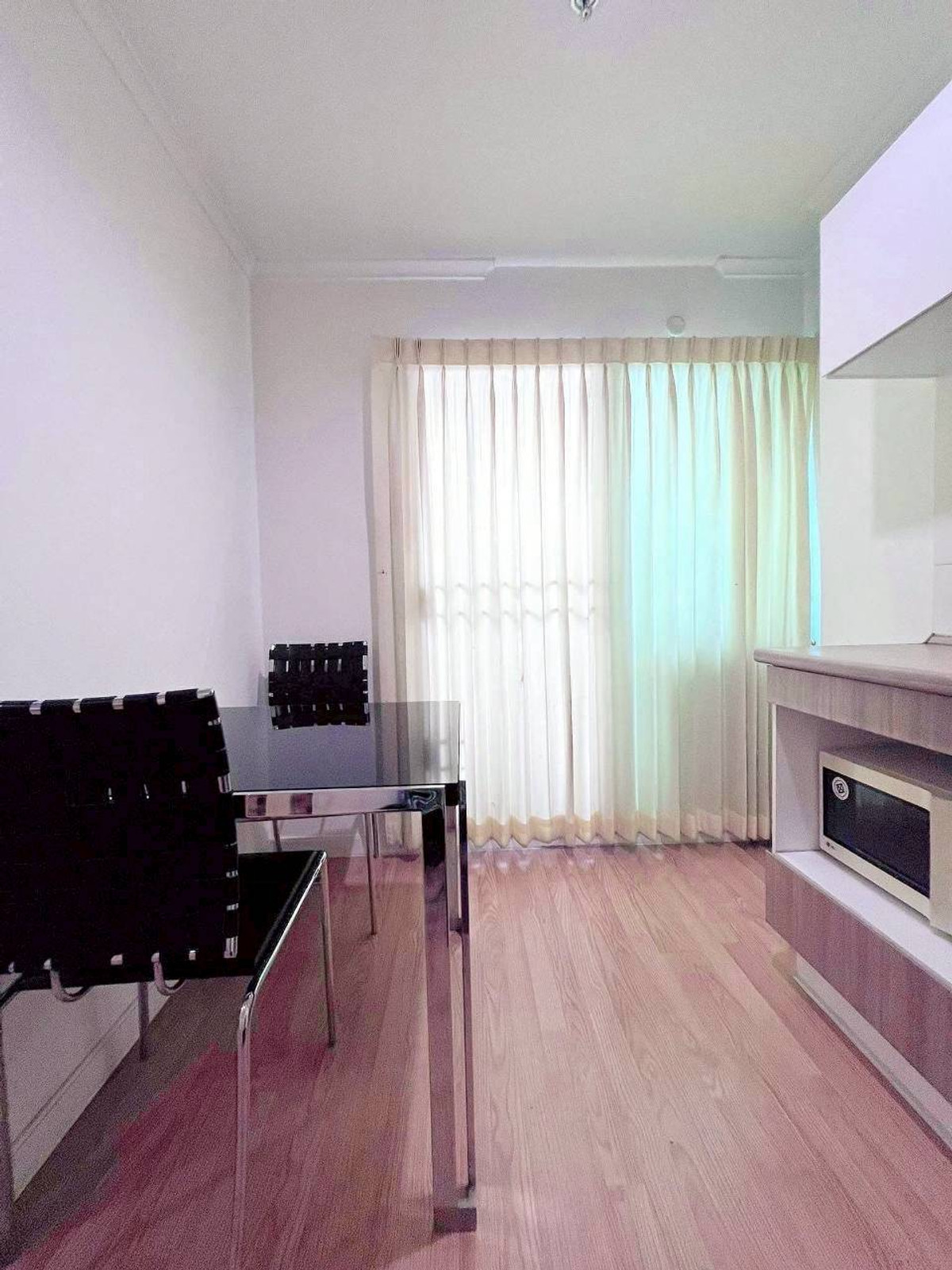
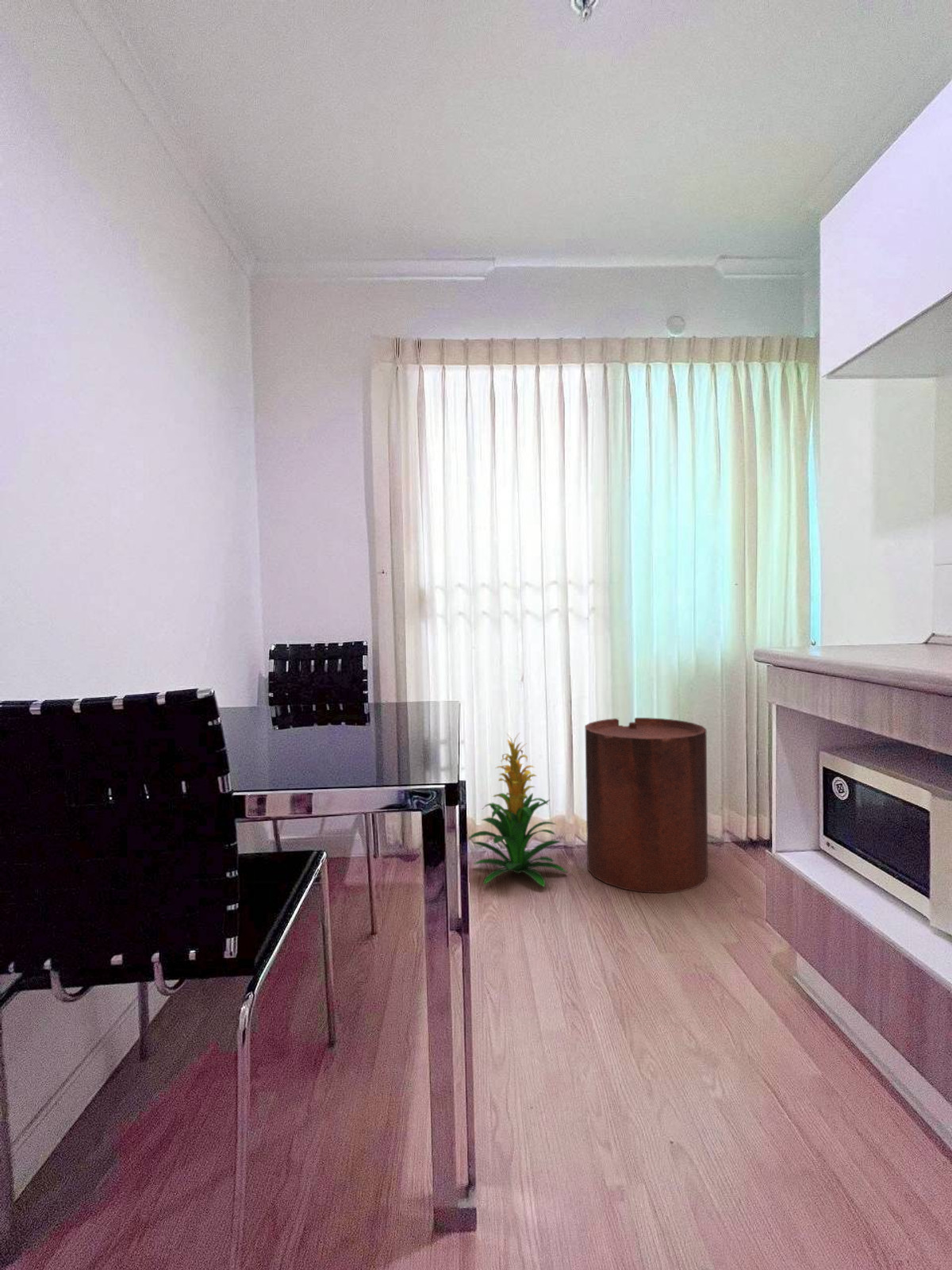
+ trash can [584,717,708,894]
+ indoor plant [468,731,568,887]
